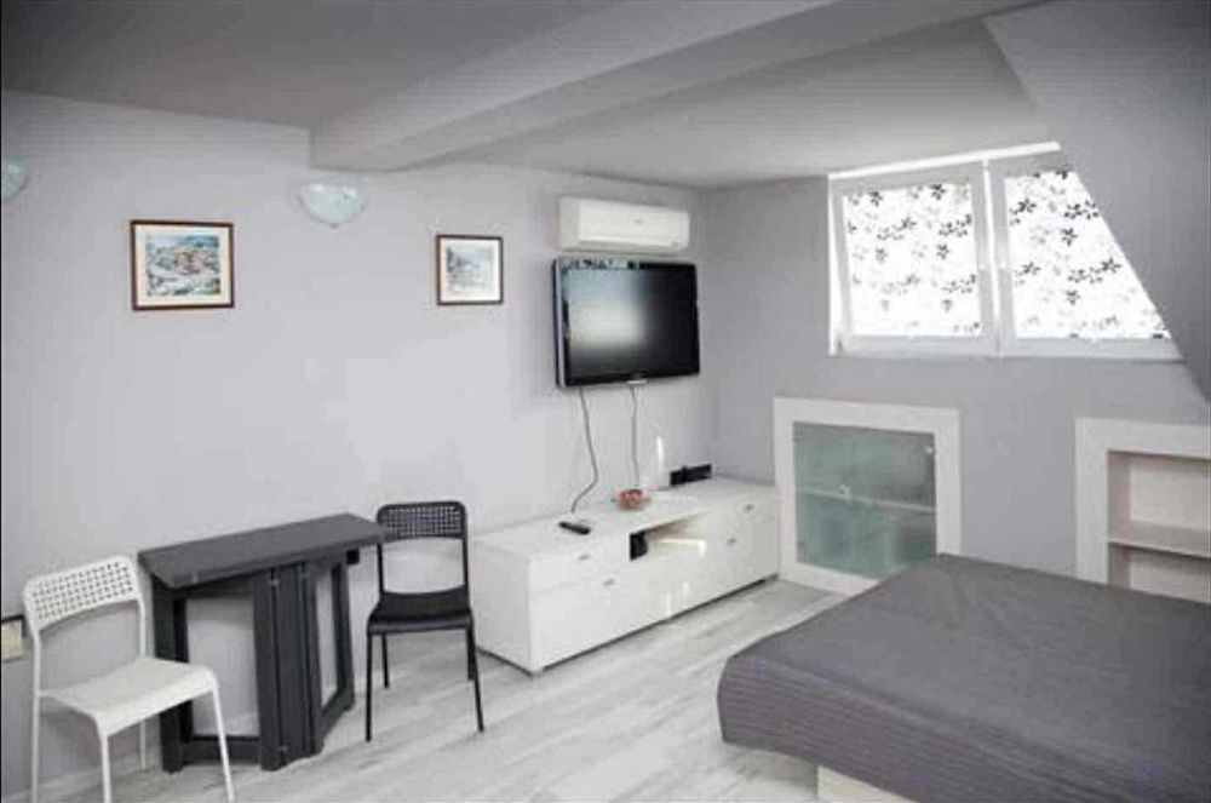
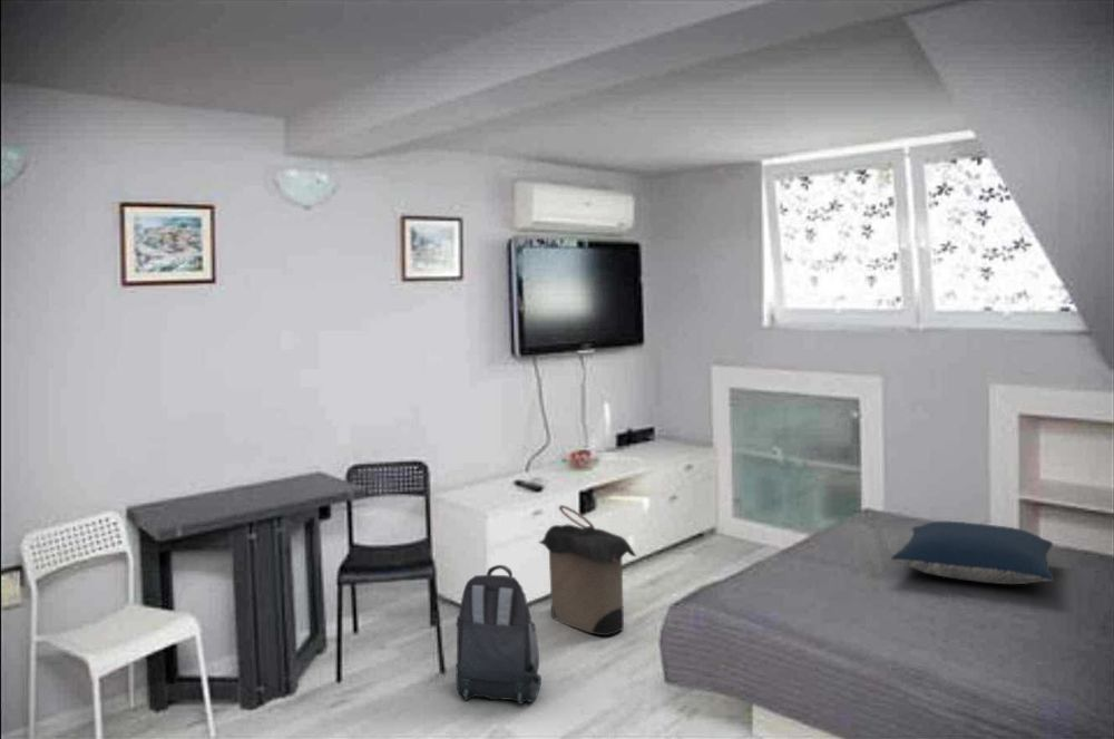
+ backpack [455,564,543,706]
+ laundry hamper [537,504,637,636]
+ pillow [890,521,1055,585]
